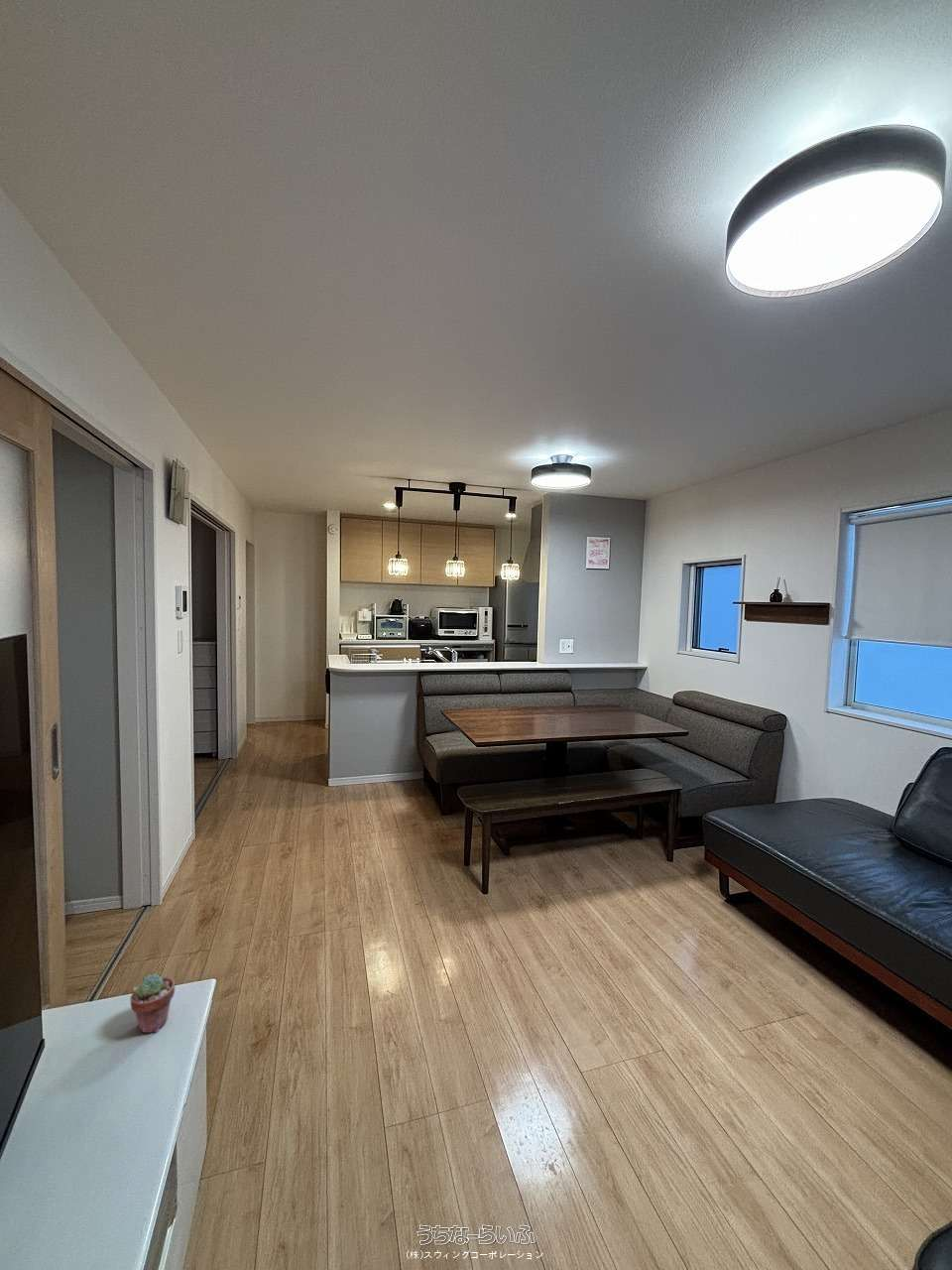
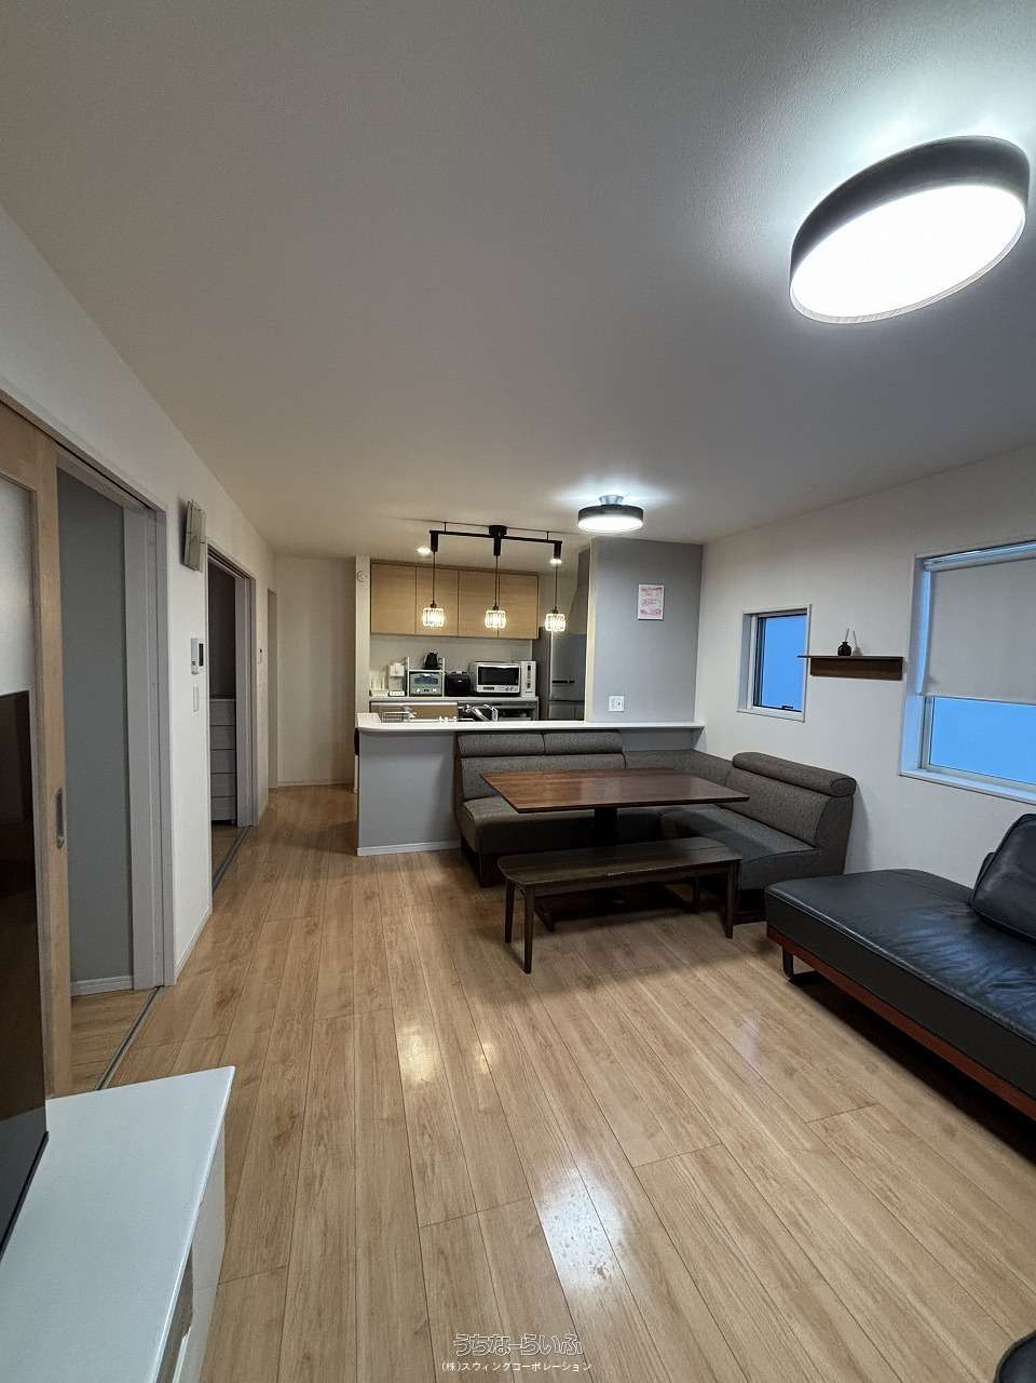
- potted succulent [129,972,176,1034]
